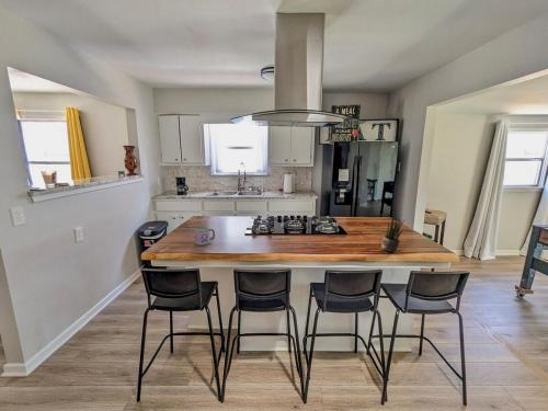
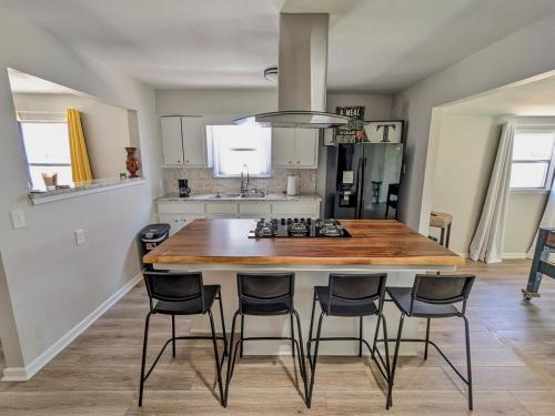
- mug [194,227,216,247]
- potted plant [380,214,406,253]
